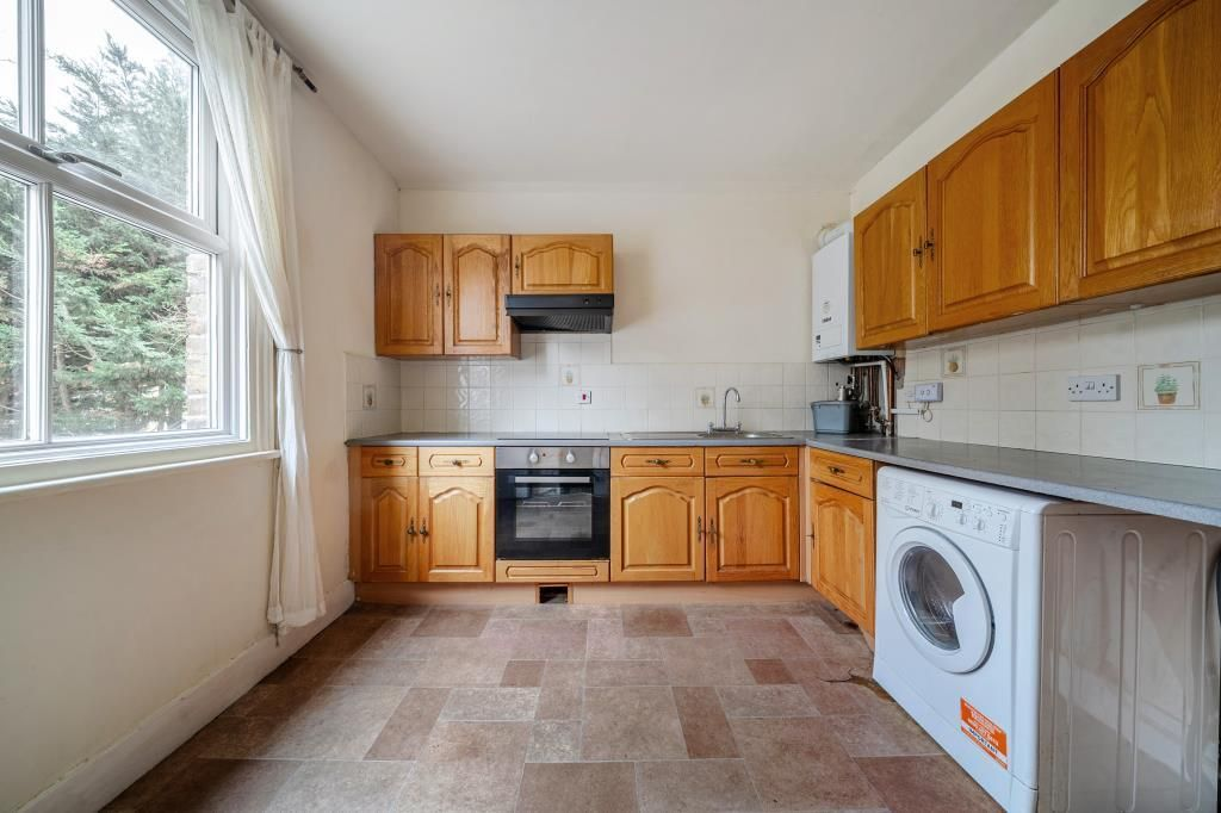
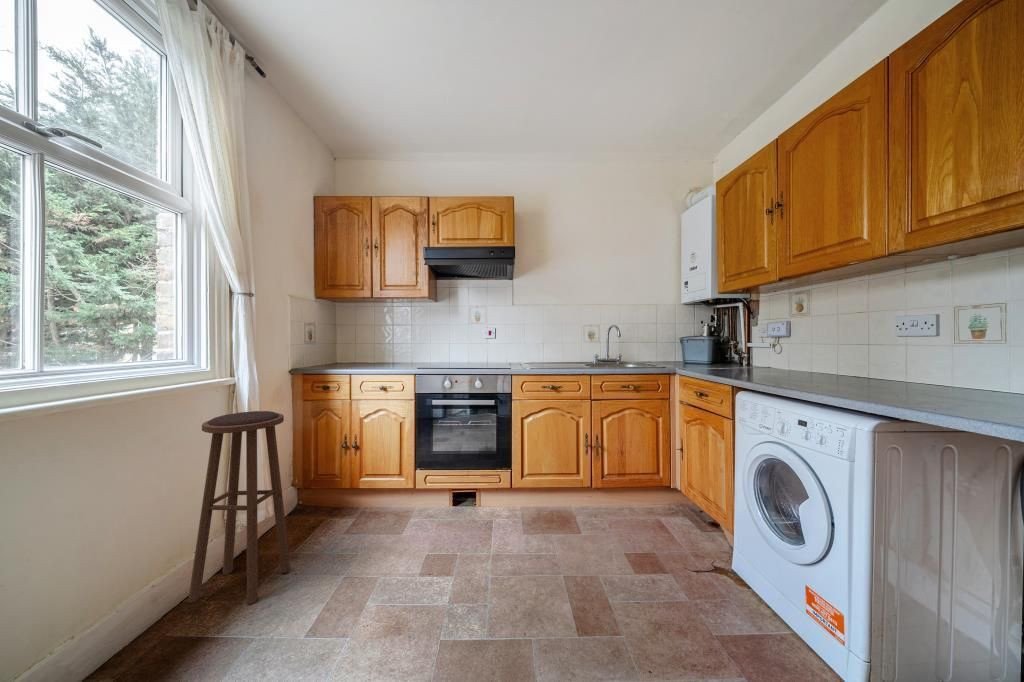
+ stool [187,410,291,605]
